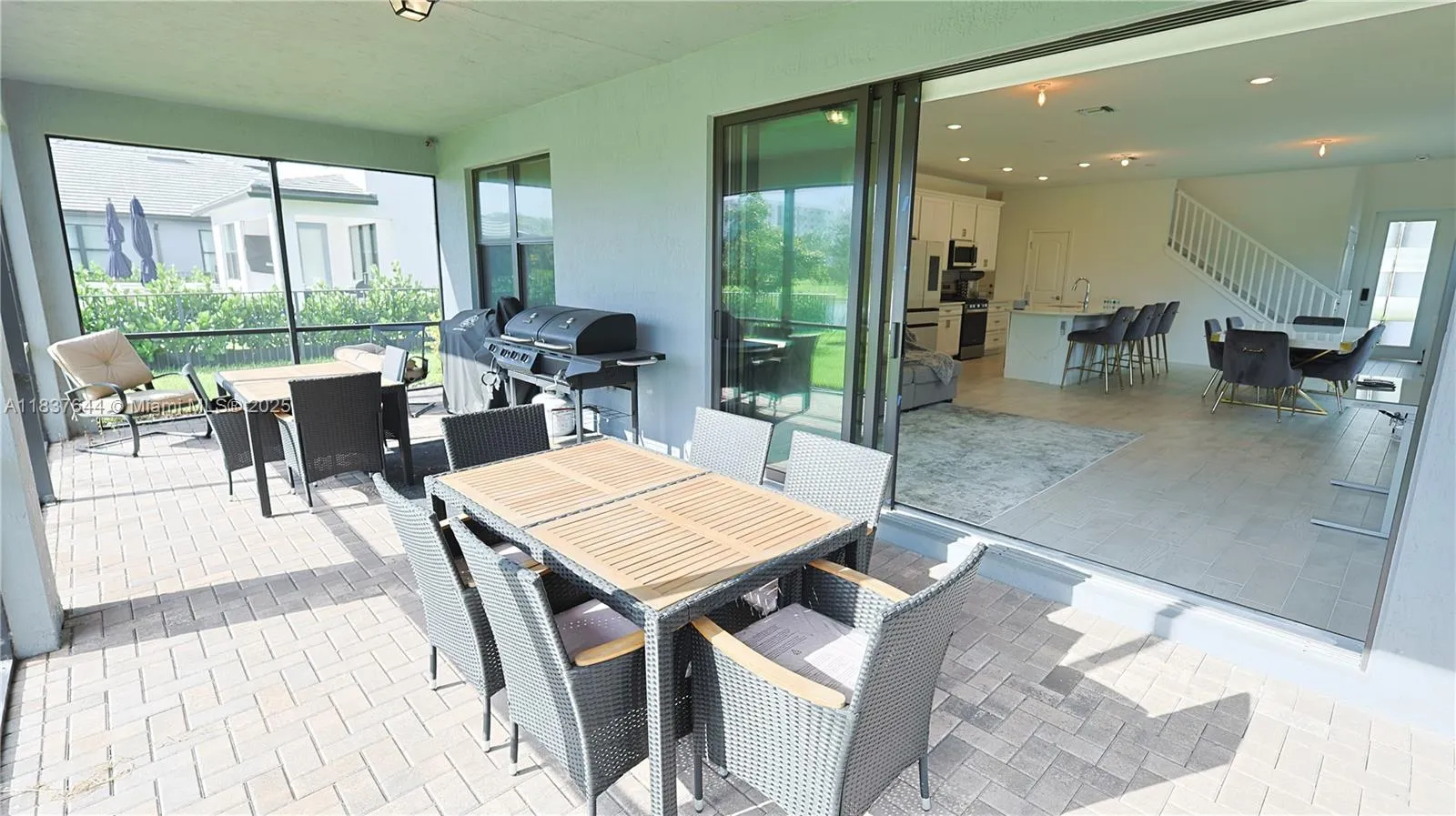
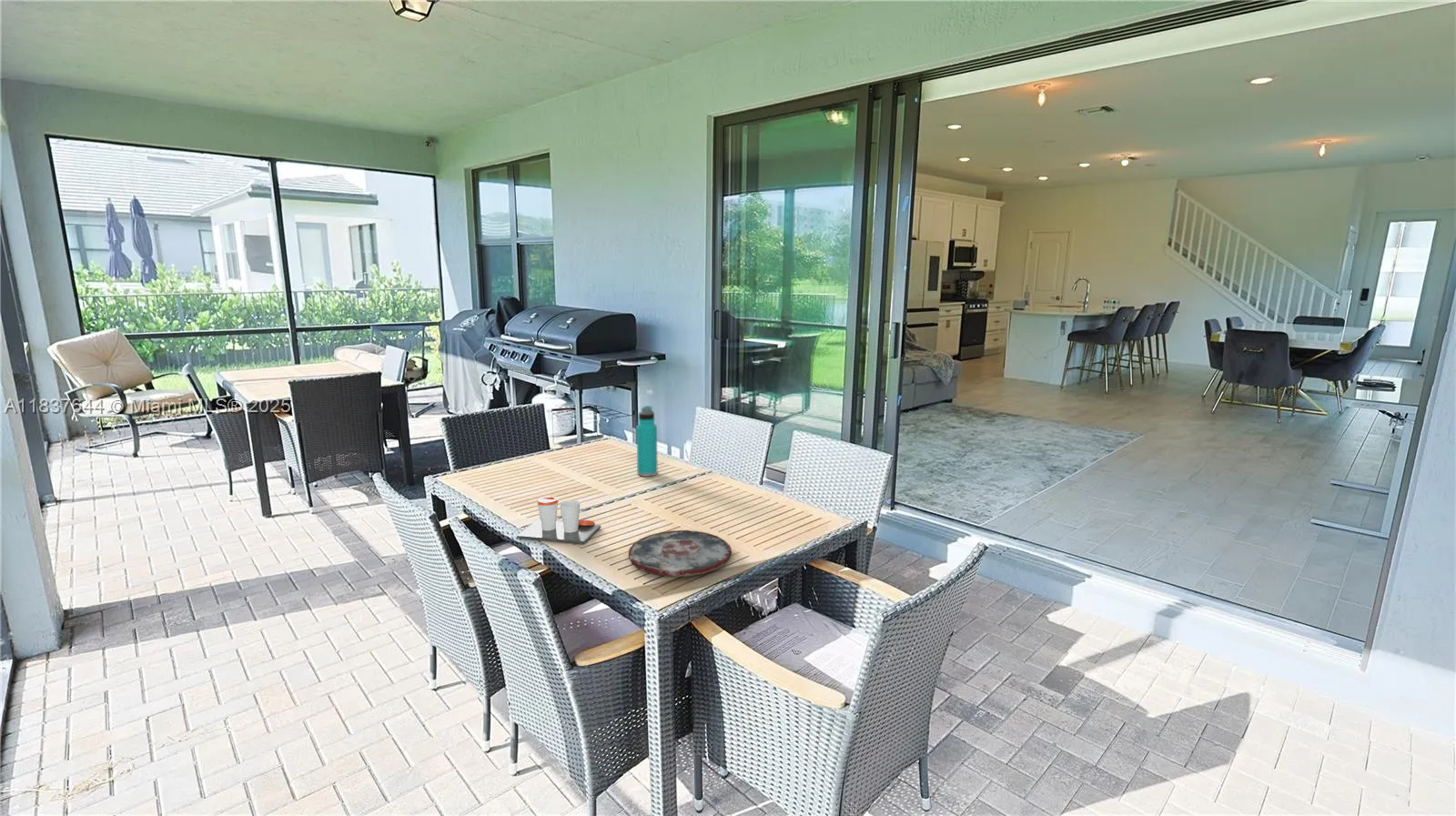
+ water bottle [635,405,659,478]
+ cup [516,496,602,545]
+ plate [628,529,733,578]
